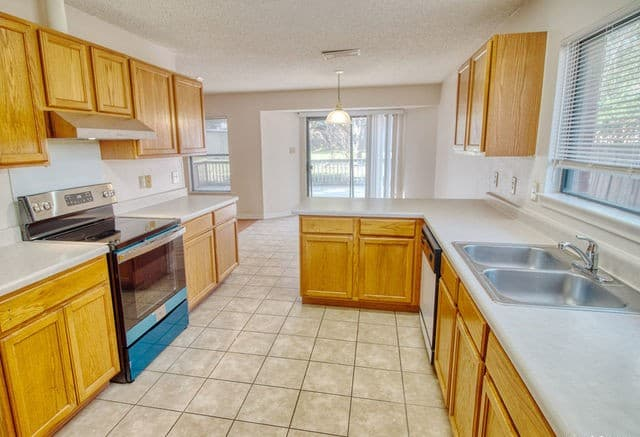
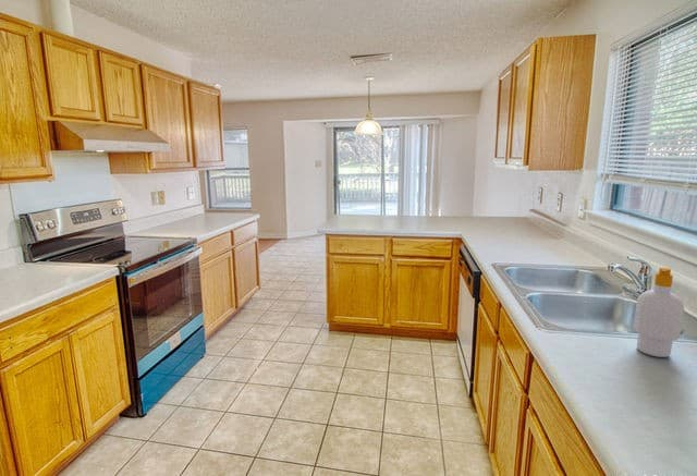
+ soap bottle [633,267,685,358]
